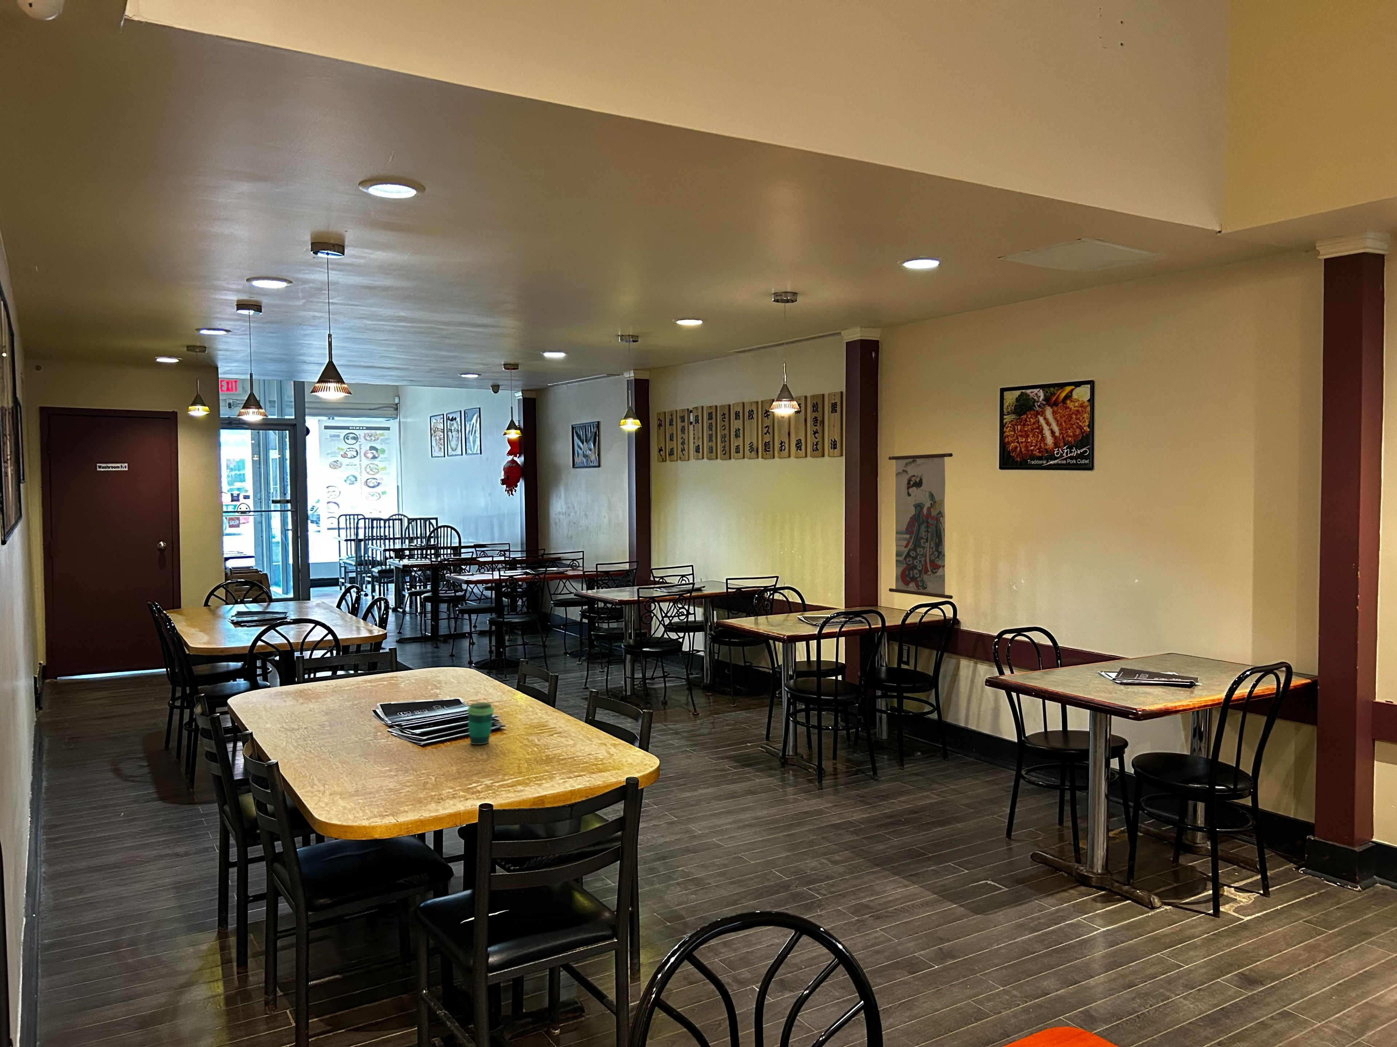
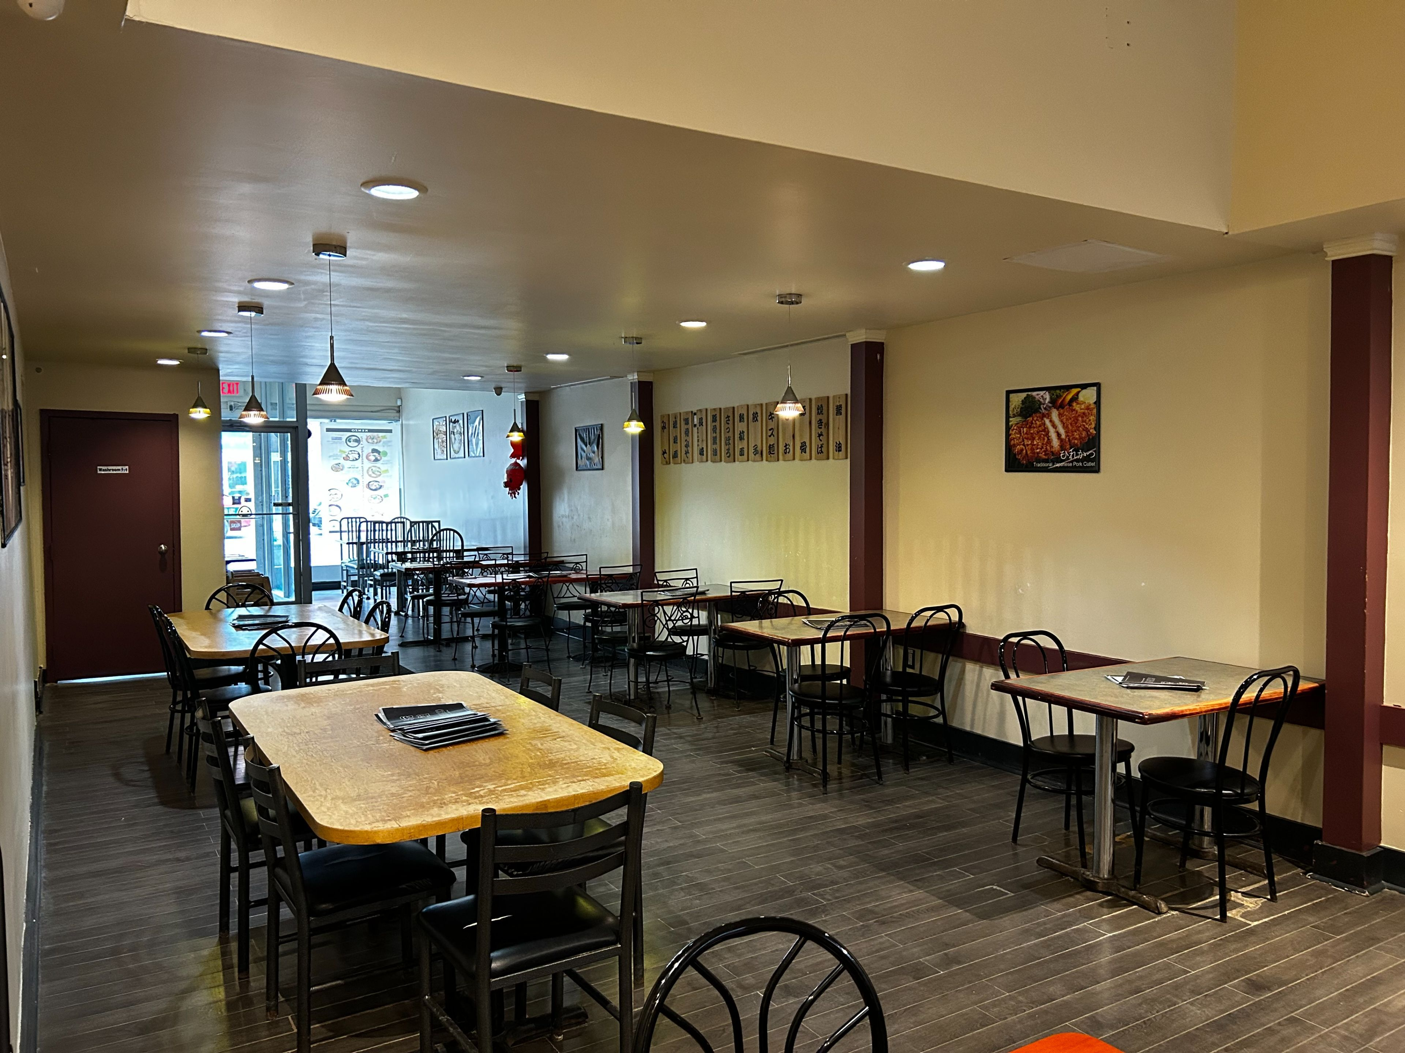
- cup [466,702,494,745]
- wall scroll [888,434,954,599]
